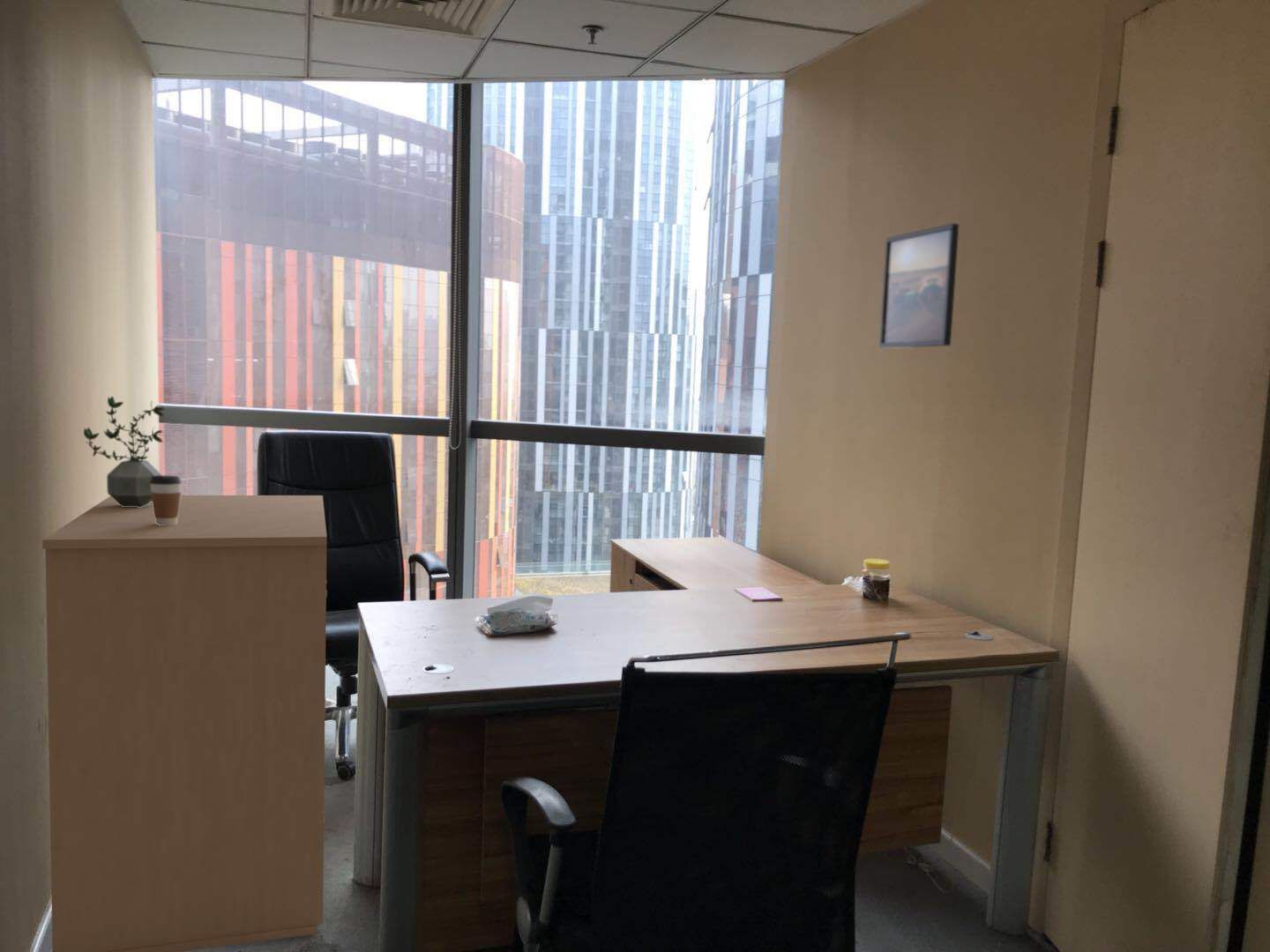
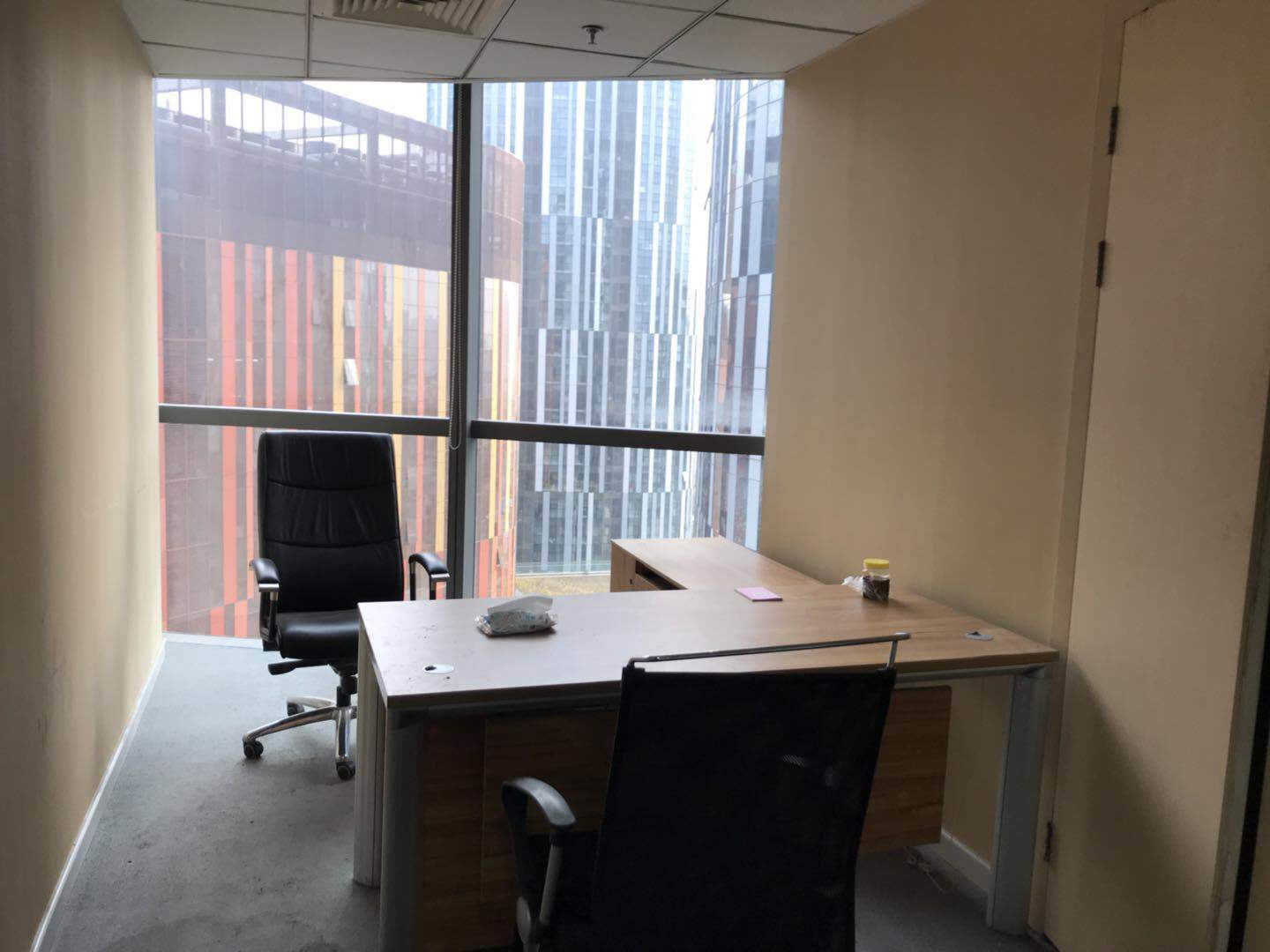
- potted plant [83,395,166,508]
- coffee cup [150,474,183,525]
- filing cabinet [41,495,328,952]
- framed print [878,222,960,349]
